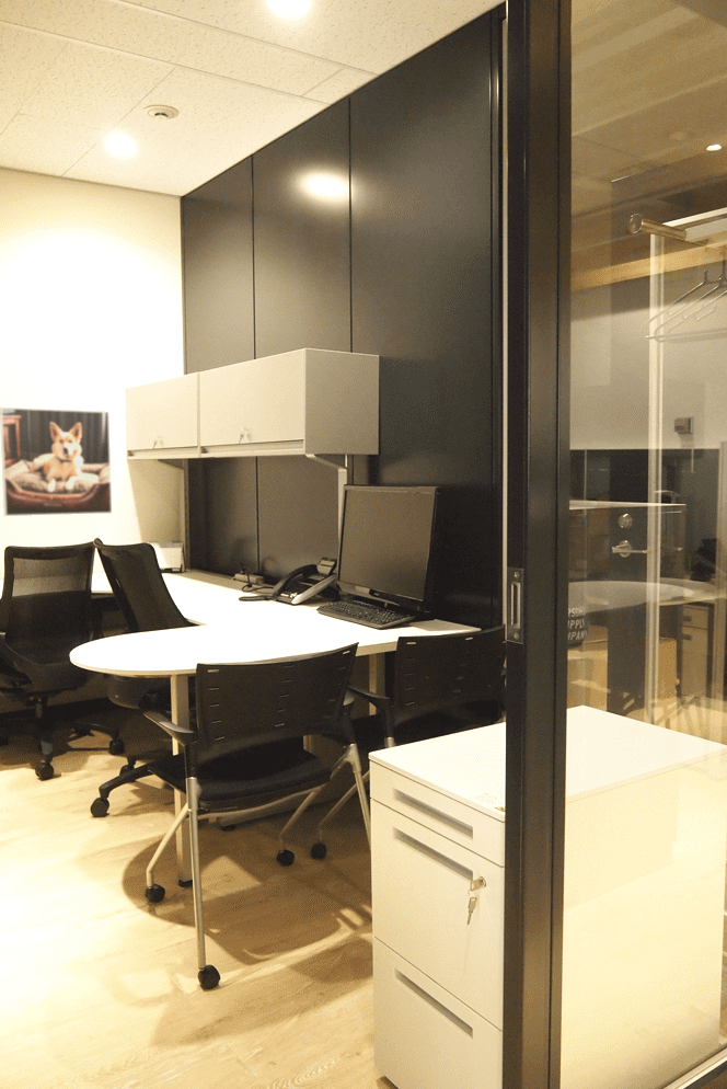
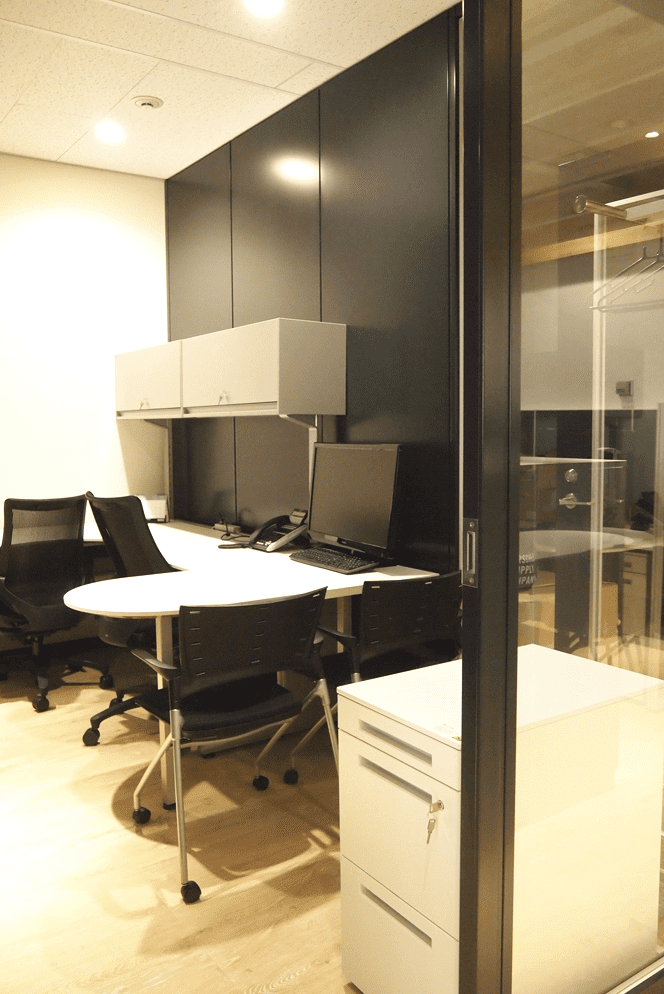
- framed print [0,406,113,517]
